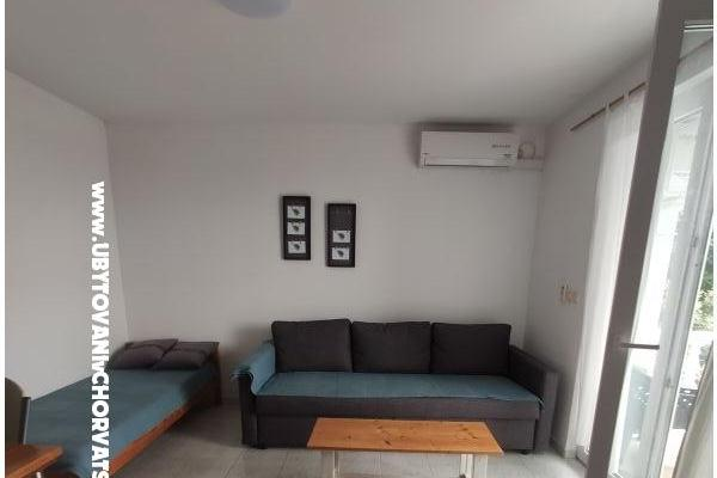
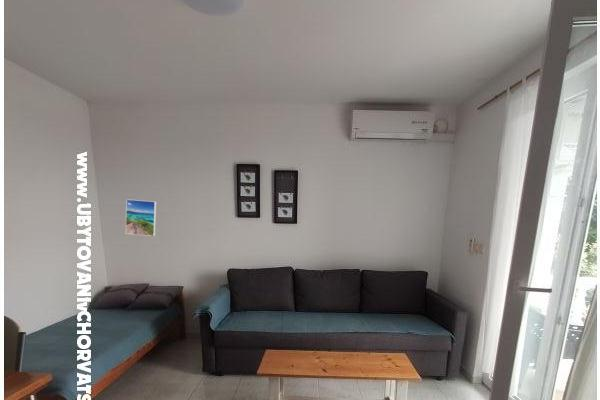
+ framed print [124,198,157,237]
